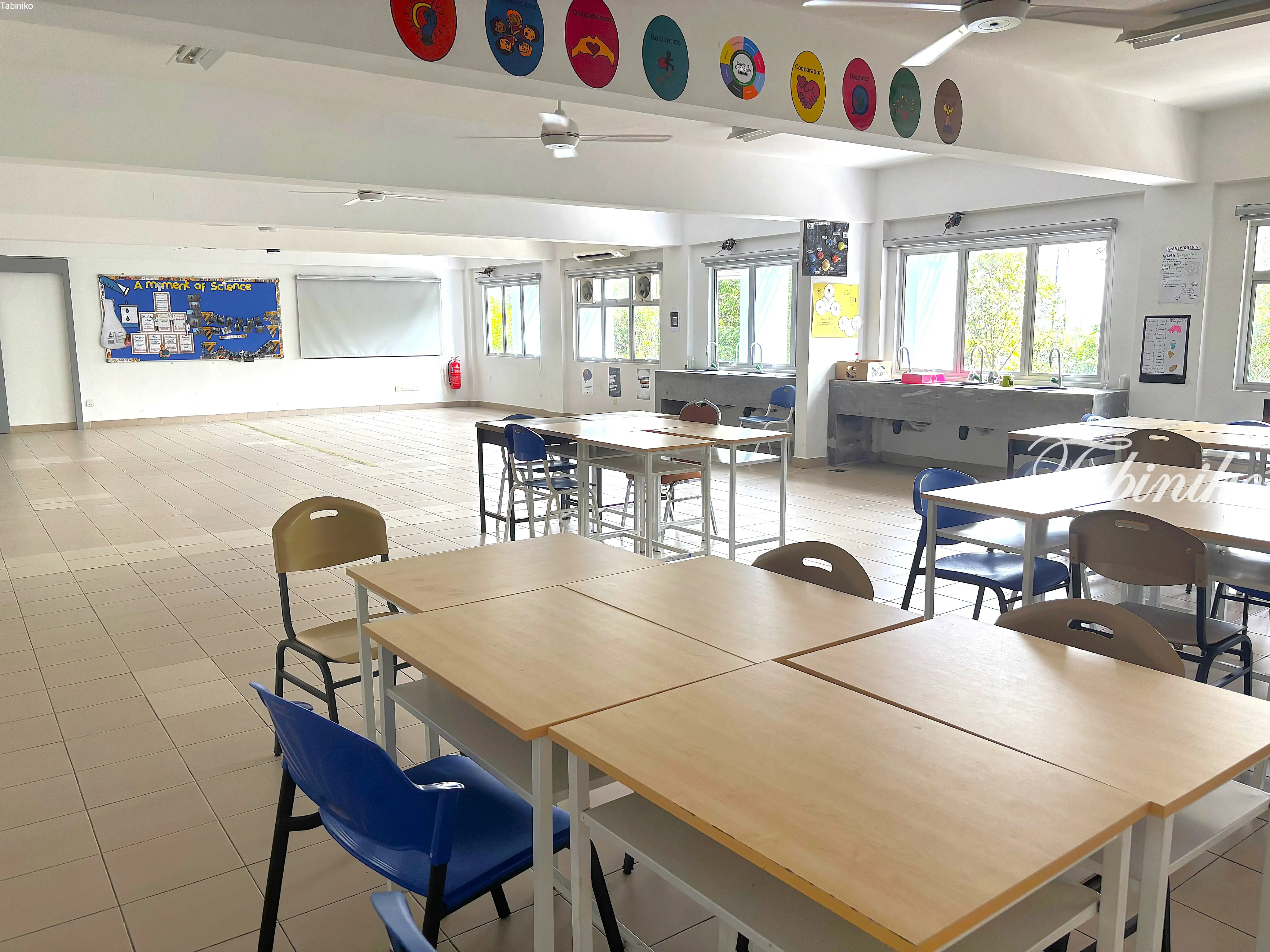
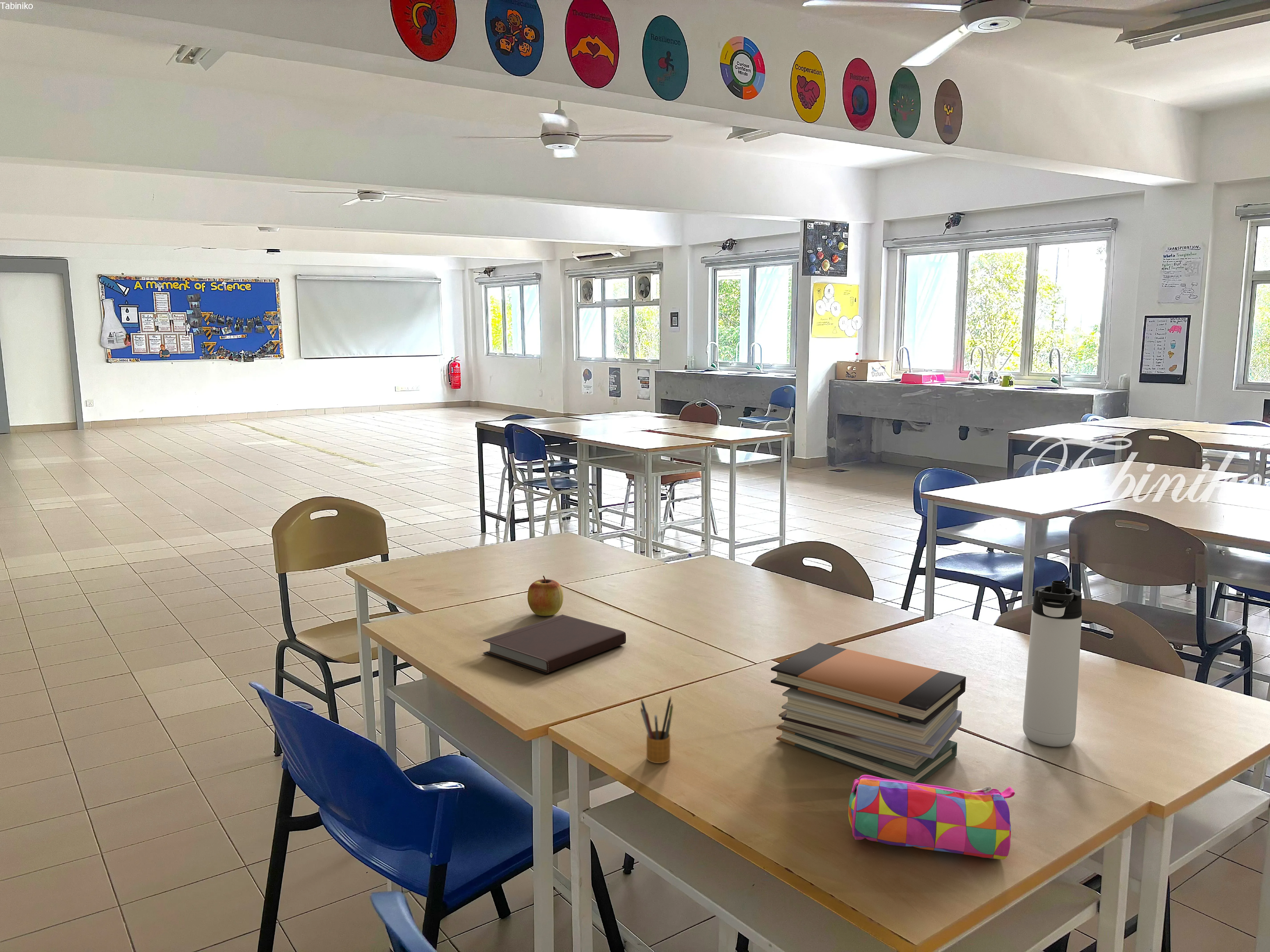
+ book stack [770,643,966,783]
+ pencil box [640,695,673,764]
+ thermos bottle [1023,580,1082,747]
+ apple [527,575,564,616]
+ notebook [482,614,626,674]
+ pencil case [848,774,1015,860]
